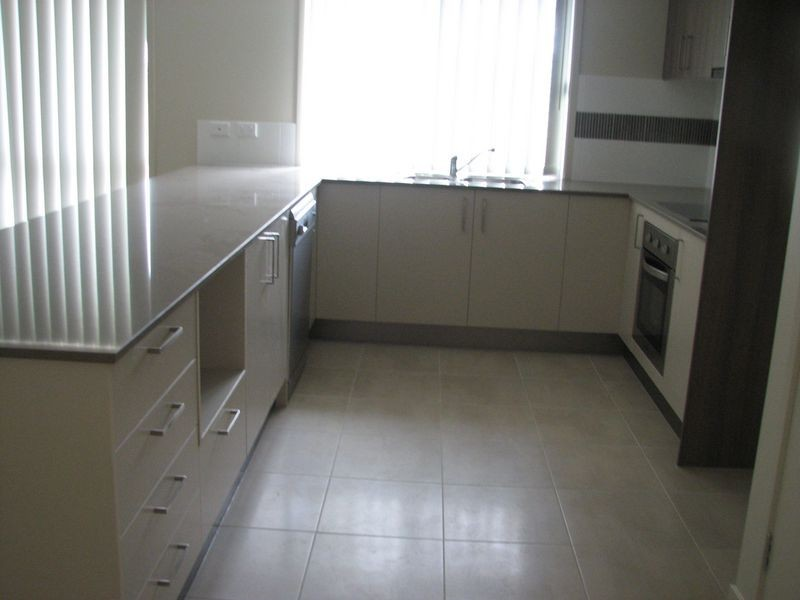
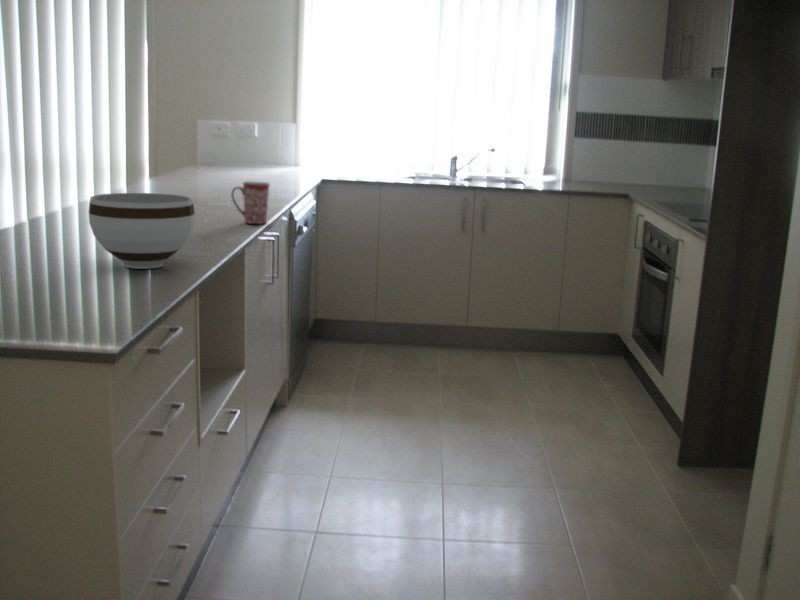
+ bowl [87,192,196,270]
+ mug [230,180,271,225]
